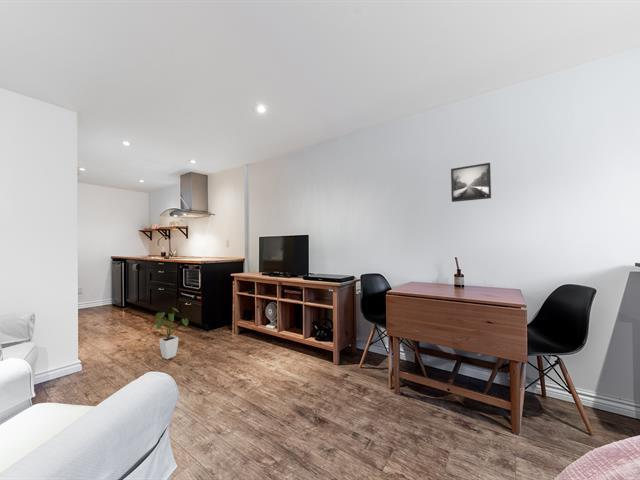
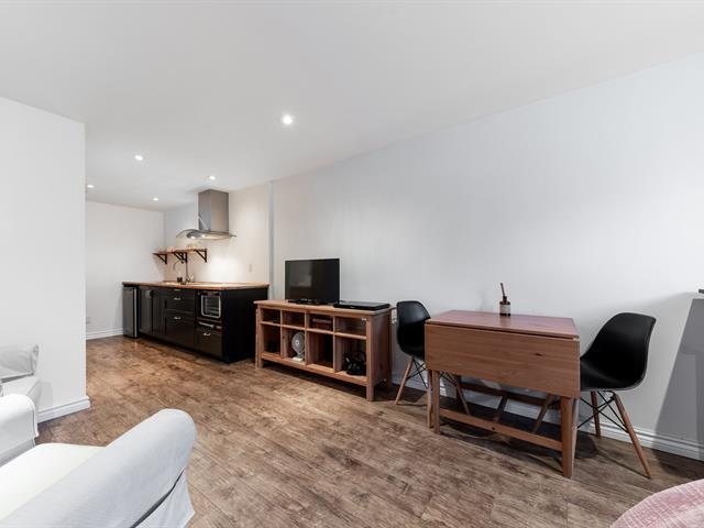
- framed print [450,162,492,203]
- house plant [149,306,189,360]
